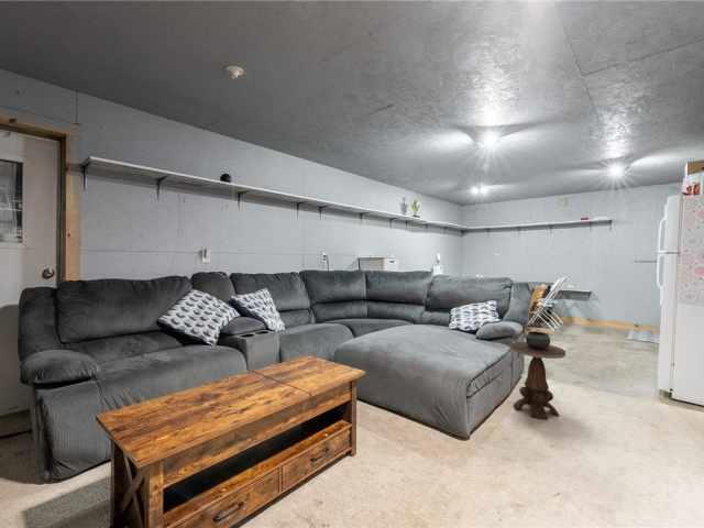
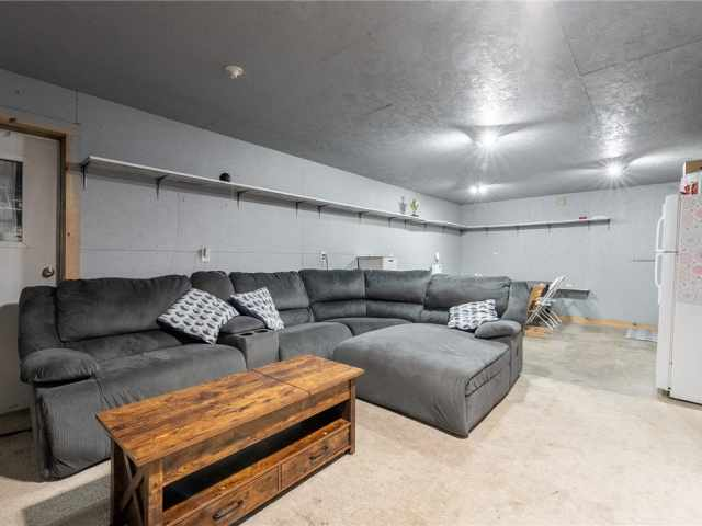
- side table [510,330,566,420]
